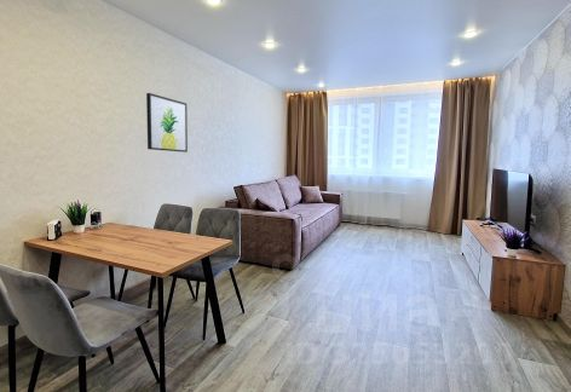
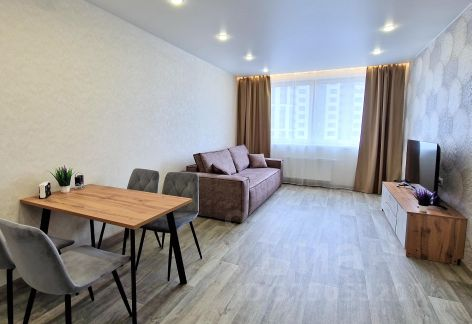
- wall art [145,92,189,154]
